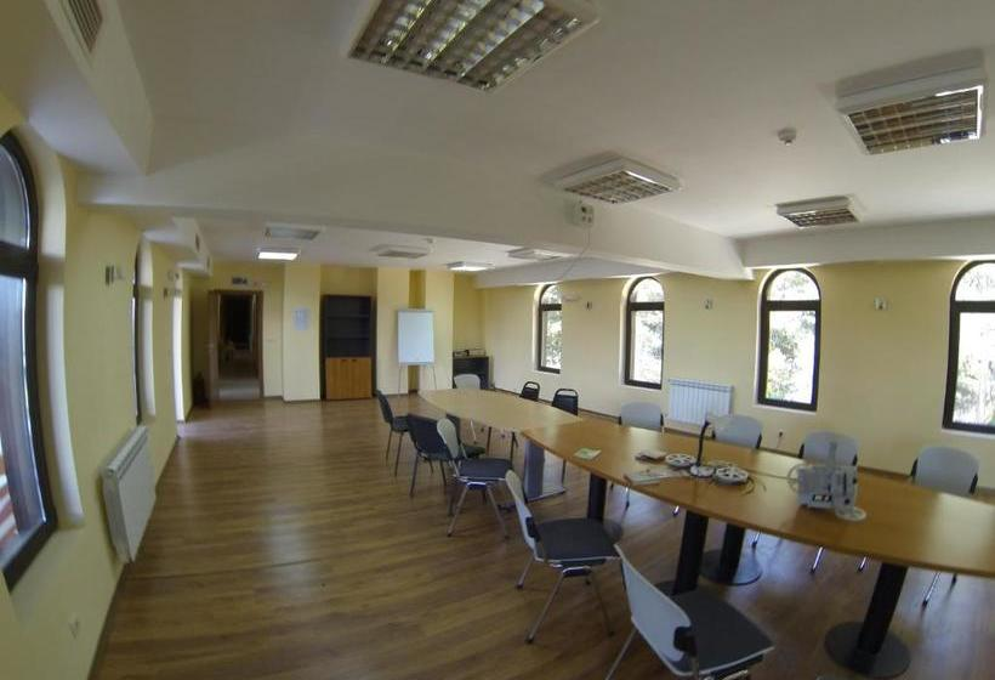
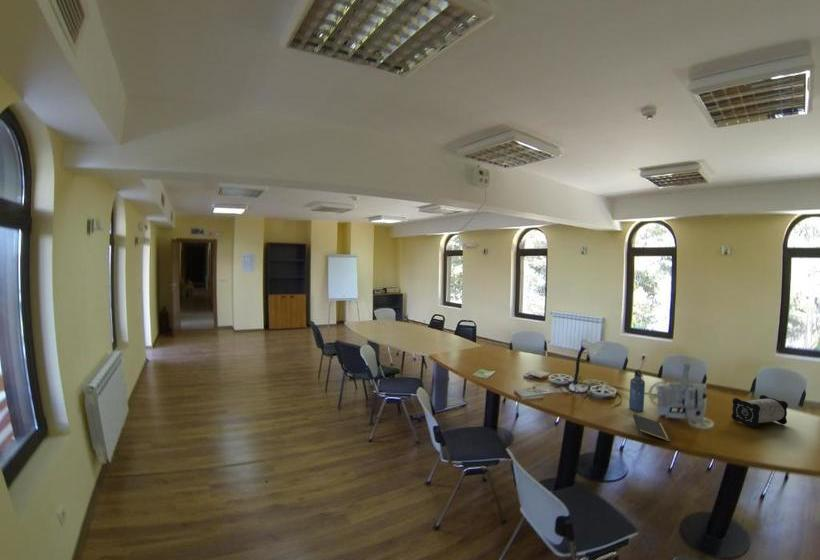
+ water bottle [628,369,646,413]
+ notepad [632,413,672,443]
+ speaker [730,394,789,429]
